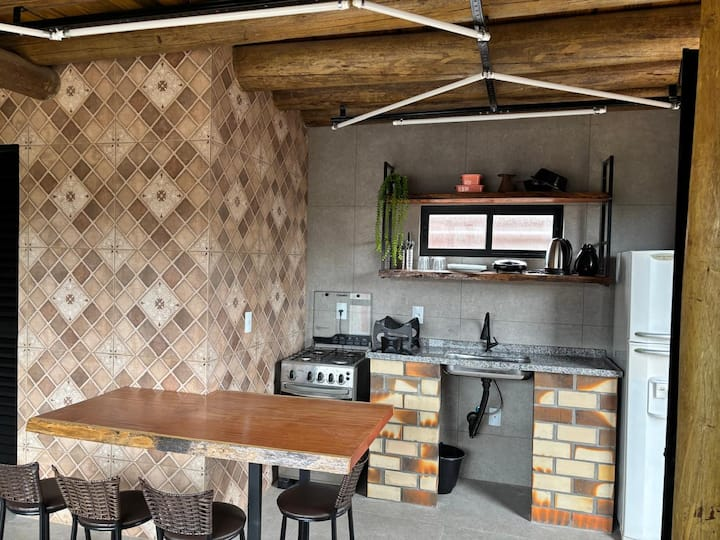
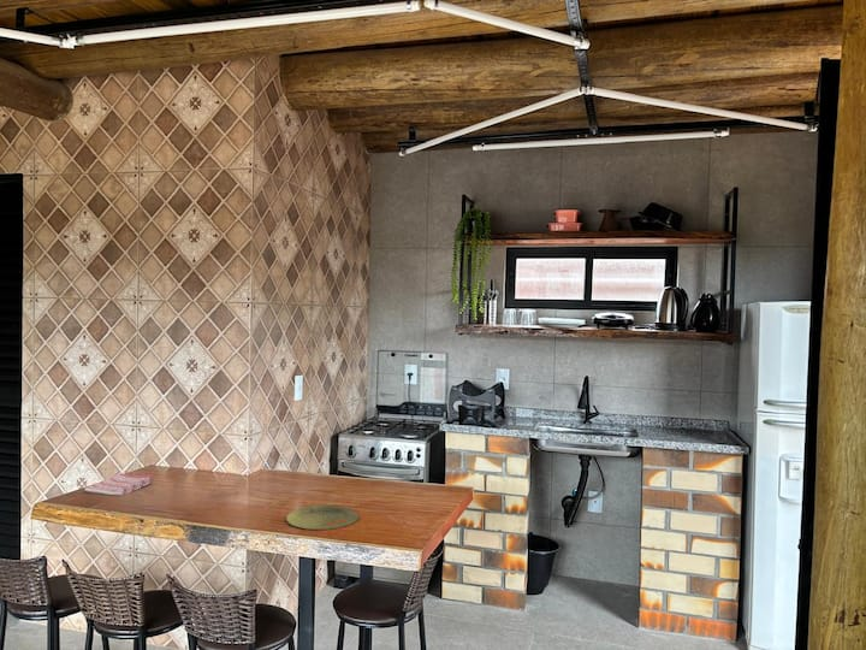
+ plate [285,504,360,531]
+ dish towel [83,472,154,497]
